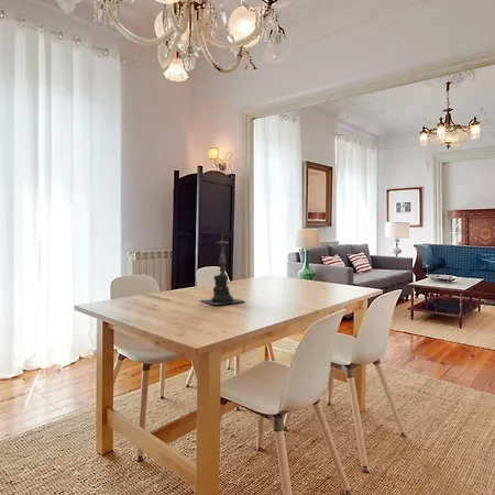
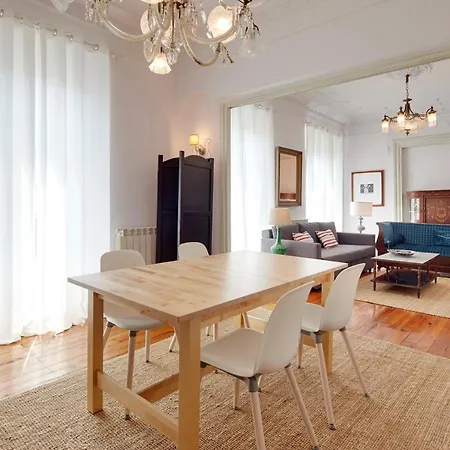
- candle holder [199,232,244,306]
